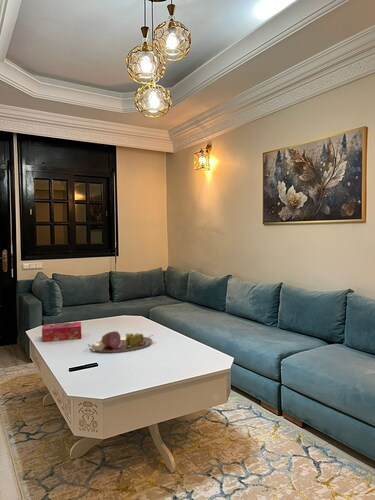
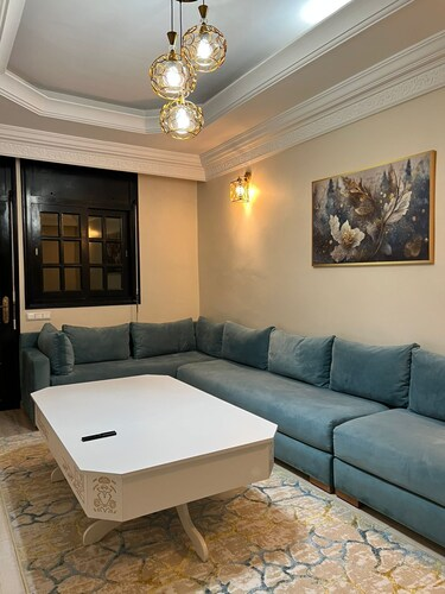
- tissue box [41,321,82,343]
- serving tray [87,330,156,354]
